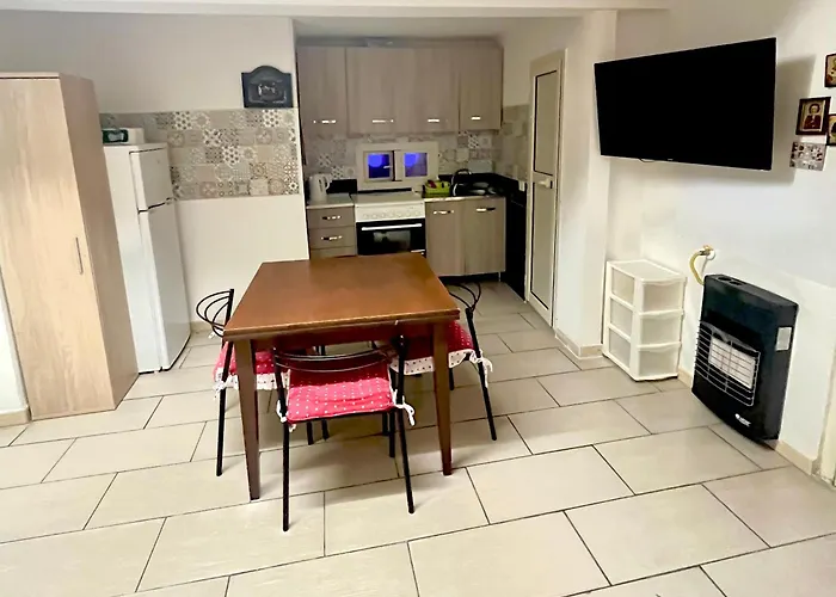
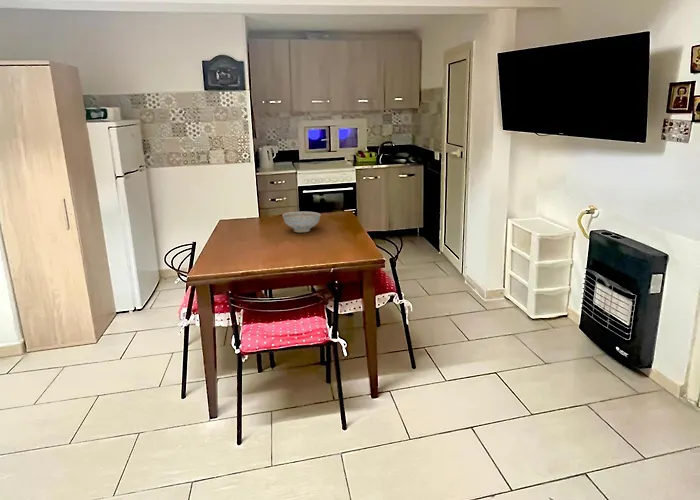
+ decorative bowl [281,211,322,233]
